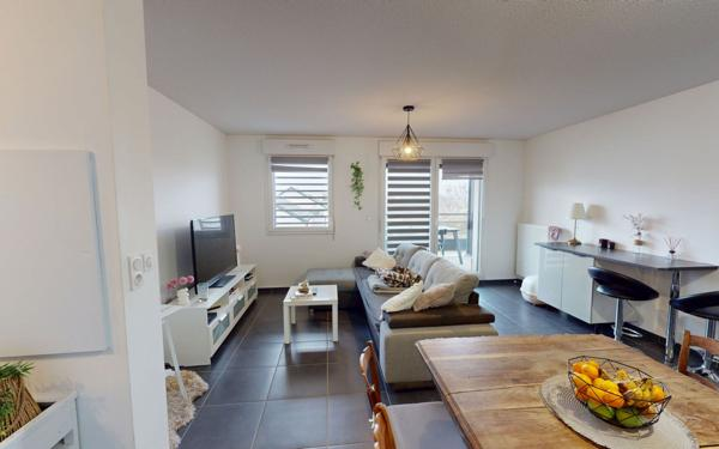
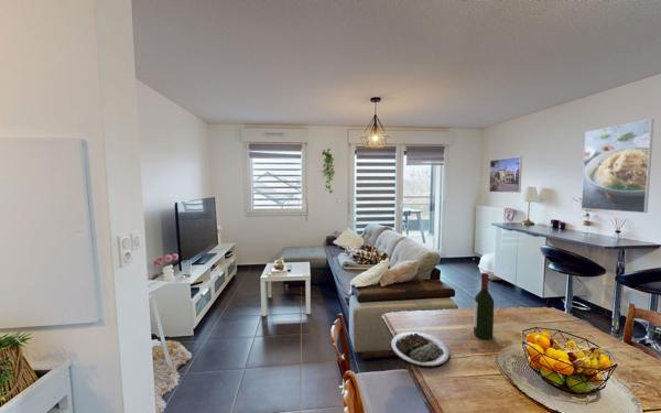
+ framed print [581,118,655,214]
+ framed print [488,155,523,194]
+ wine bottle [473,272,495,340]
+ plate [389,330,451,369]
